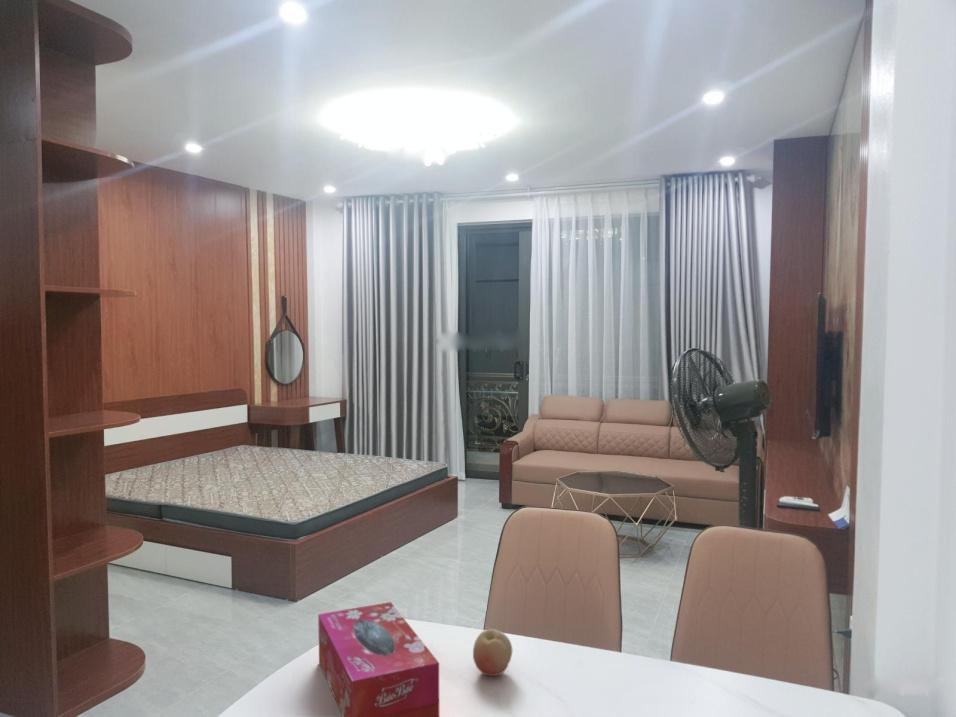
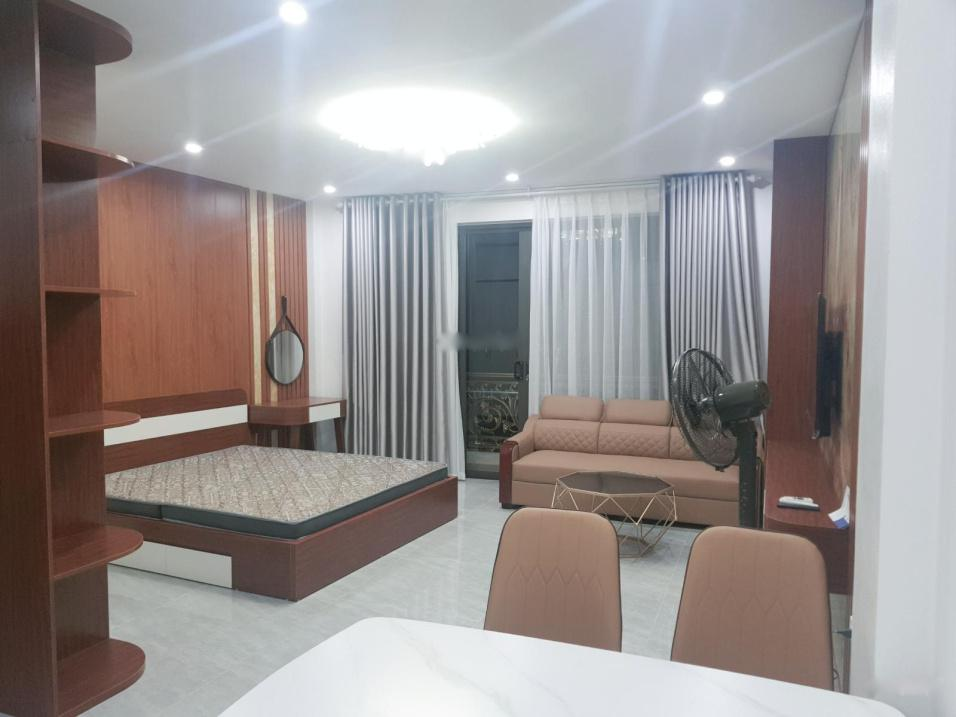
- tissue box [317,601,440,717]
- fruit [472,628,513,677]
